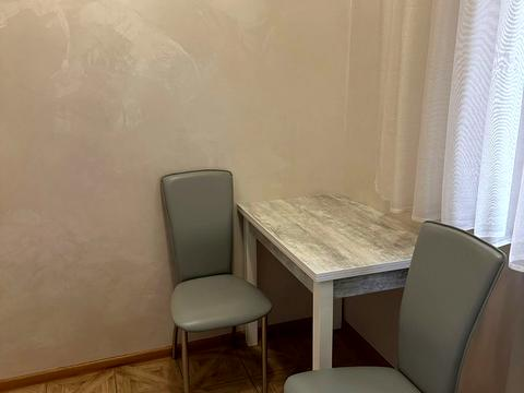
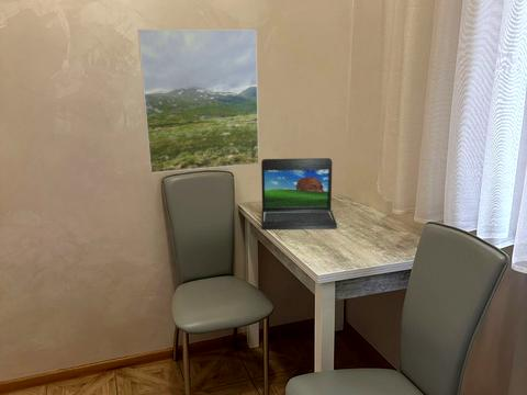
+ laptop [260,157,338,232]
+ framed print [136,29,260,174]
